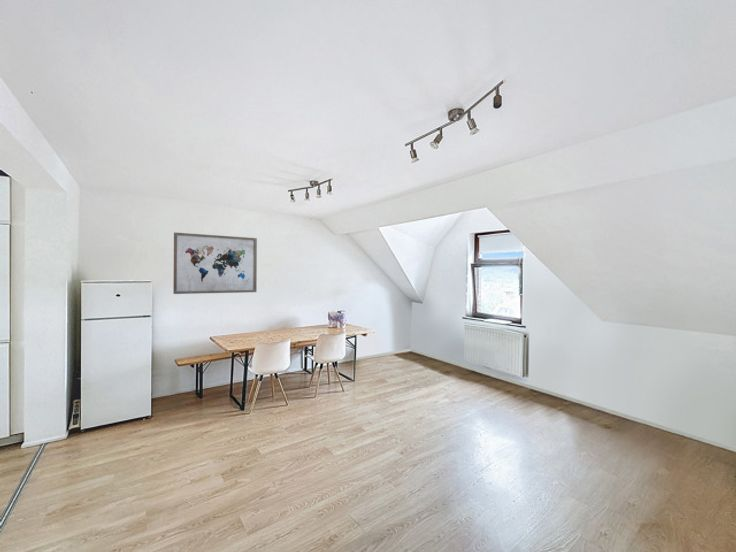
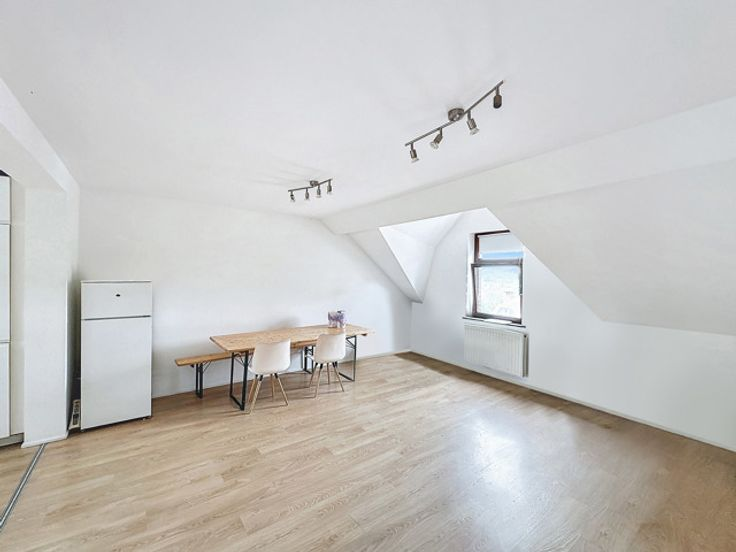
- wall art [172,232,258,295]
